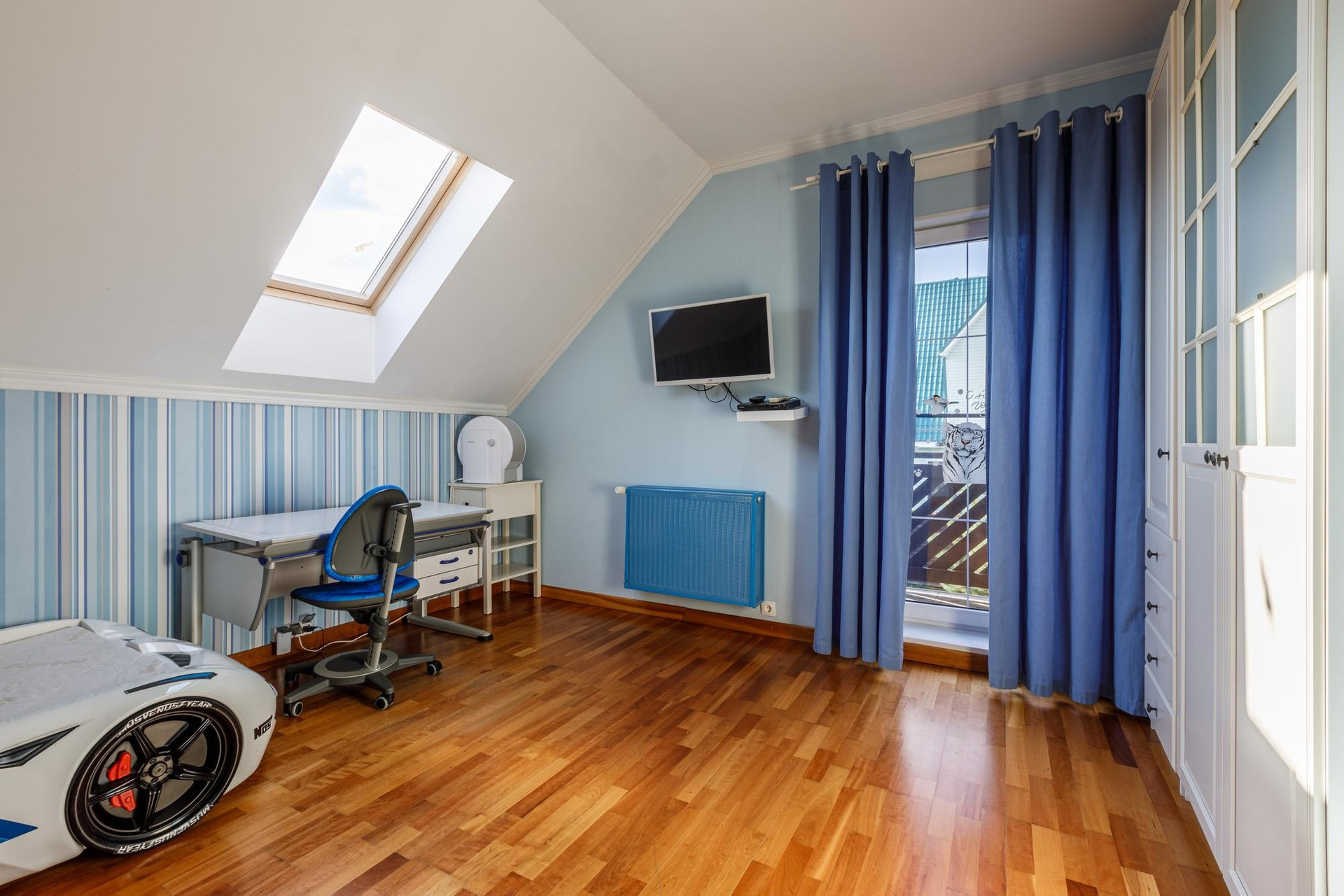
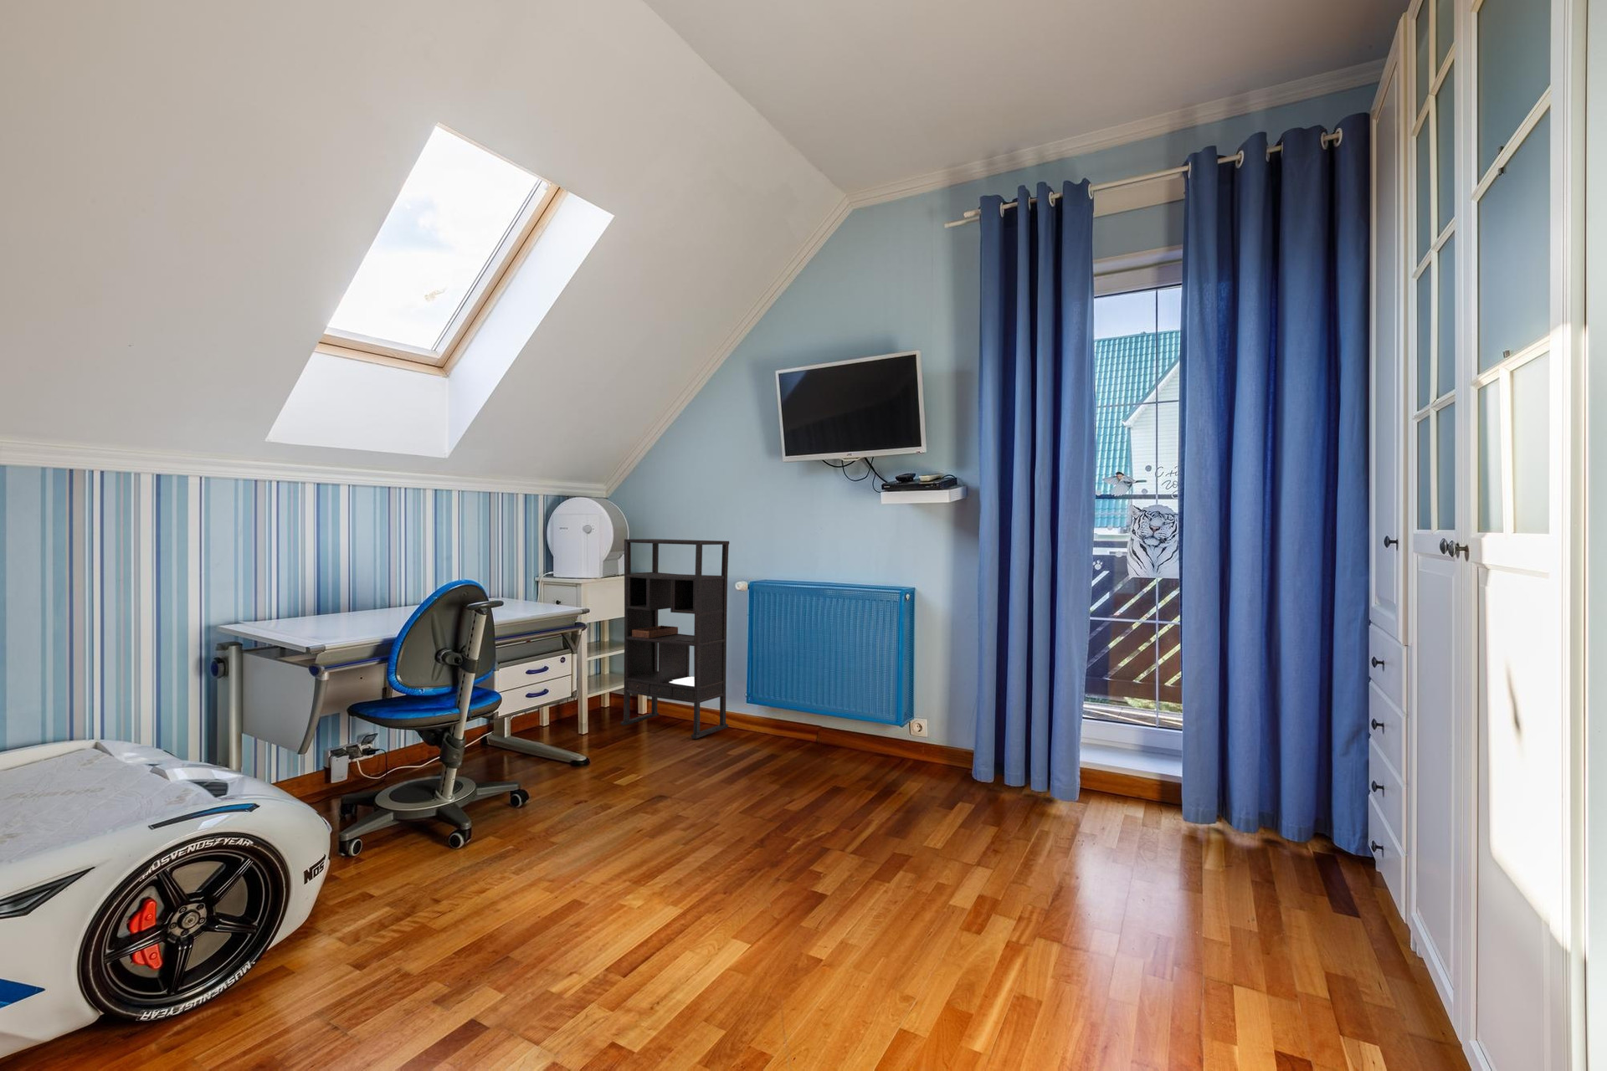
+ bookshelf [621,538,729,740]
